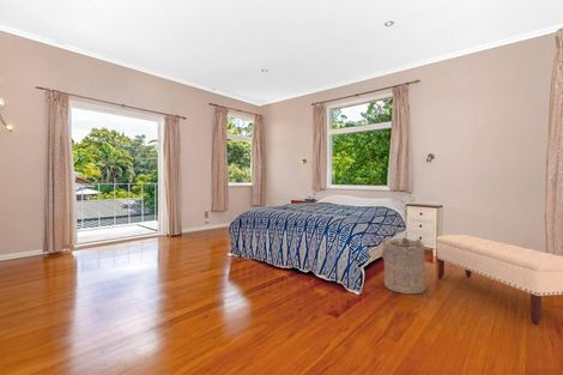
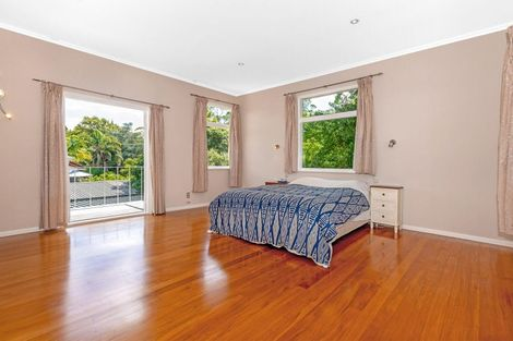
- bench [435,234,563,326]
- laundry hamper [380,237,426,295]
